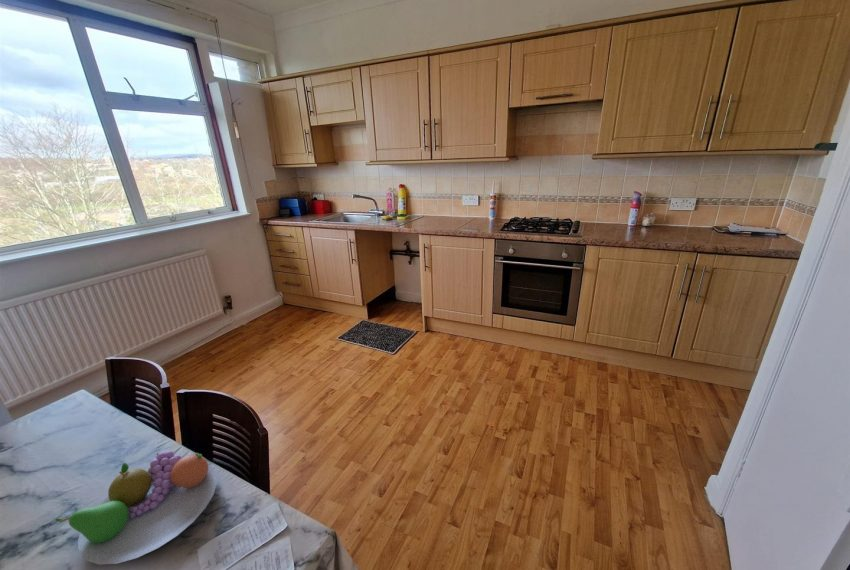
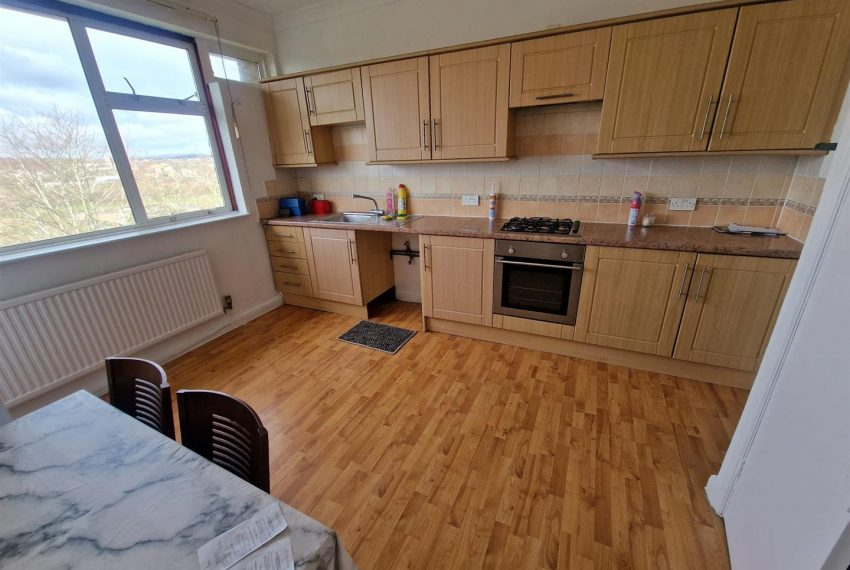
- fruit bowl [54,450,218,566]
